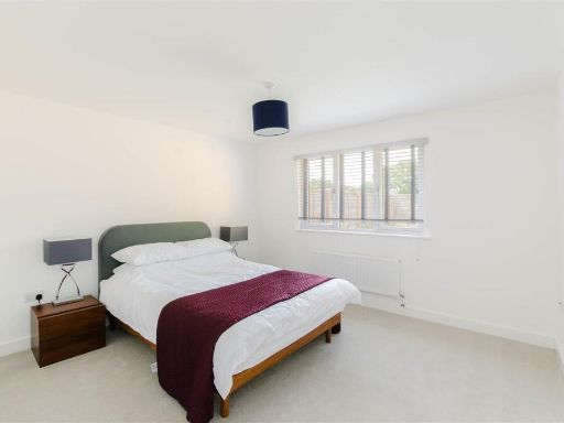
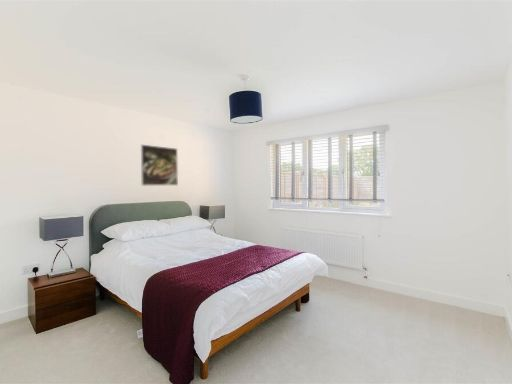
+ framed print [140,144,179,187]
